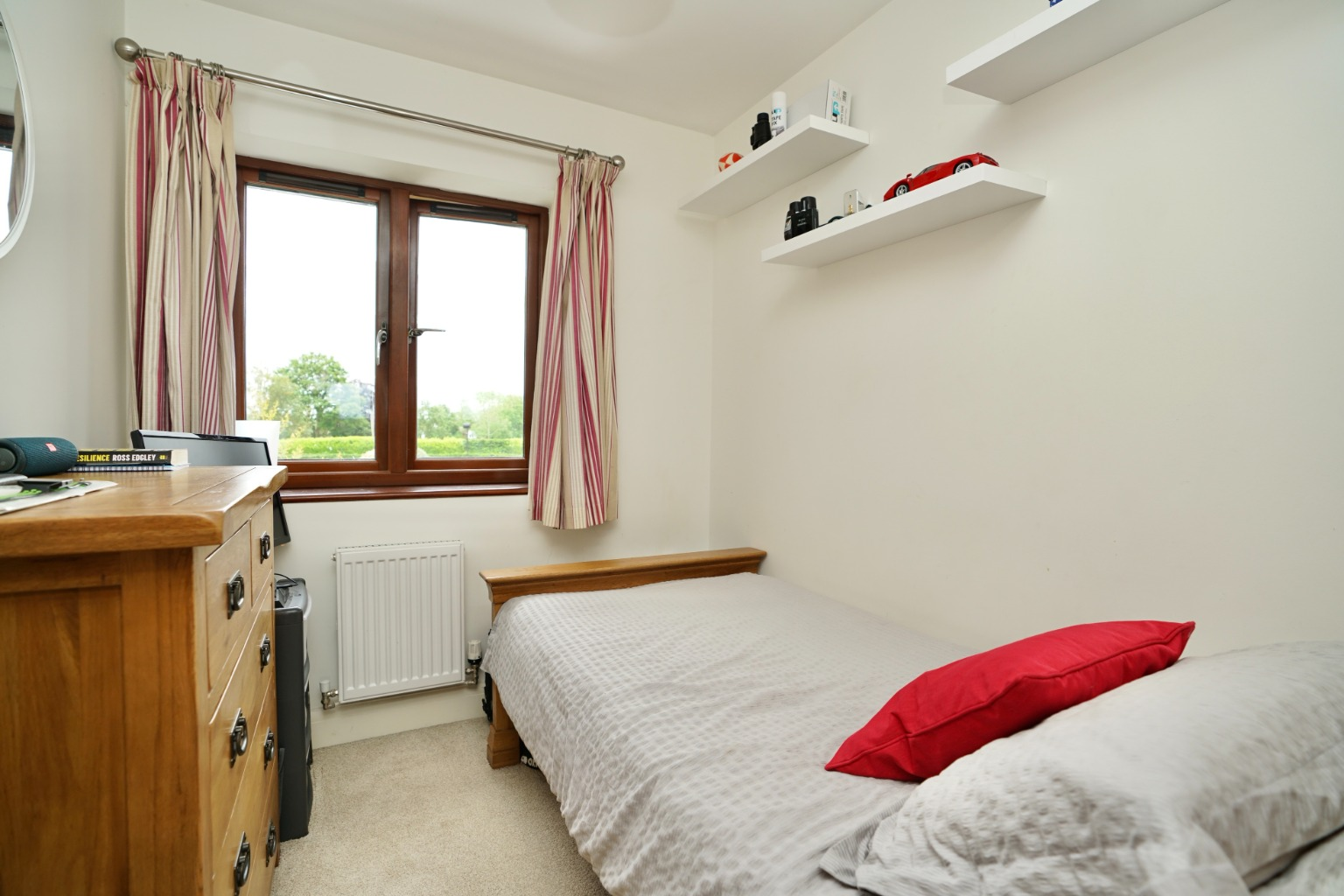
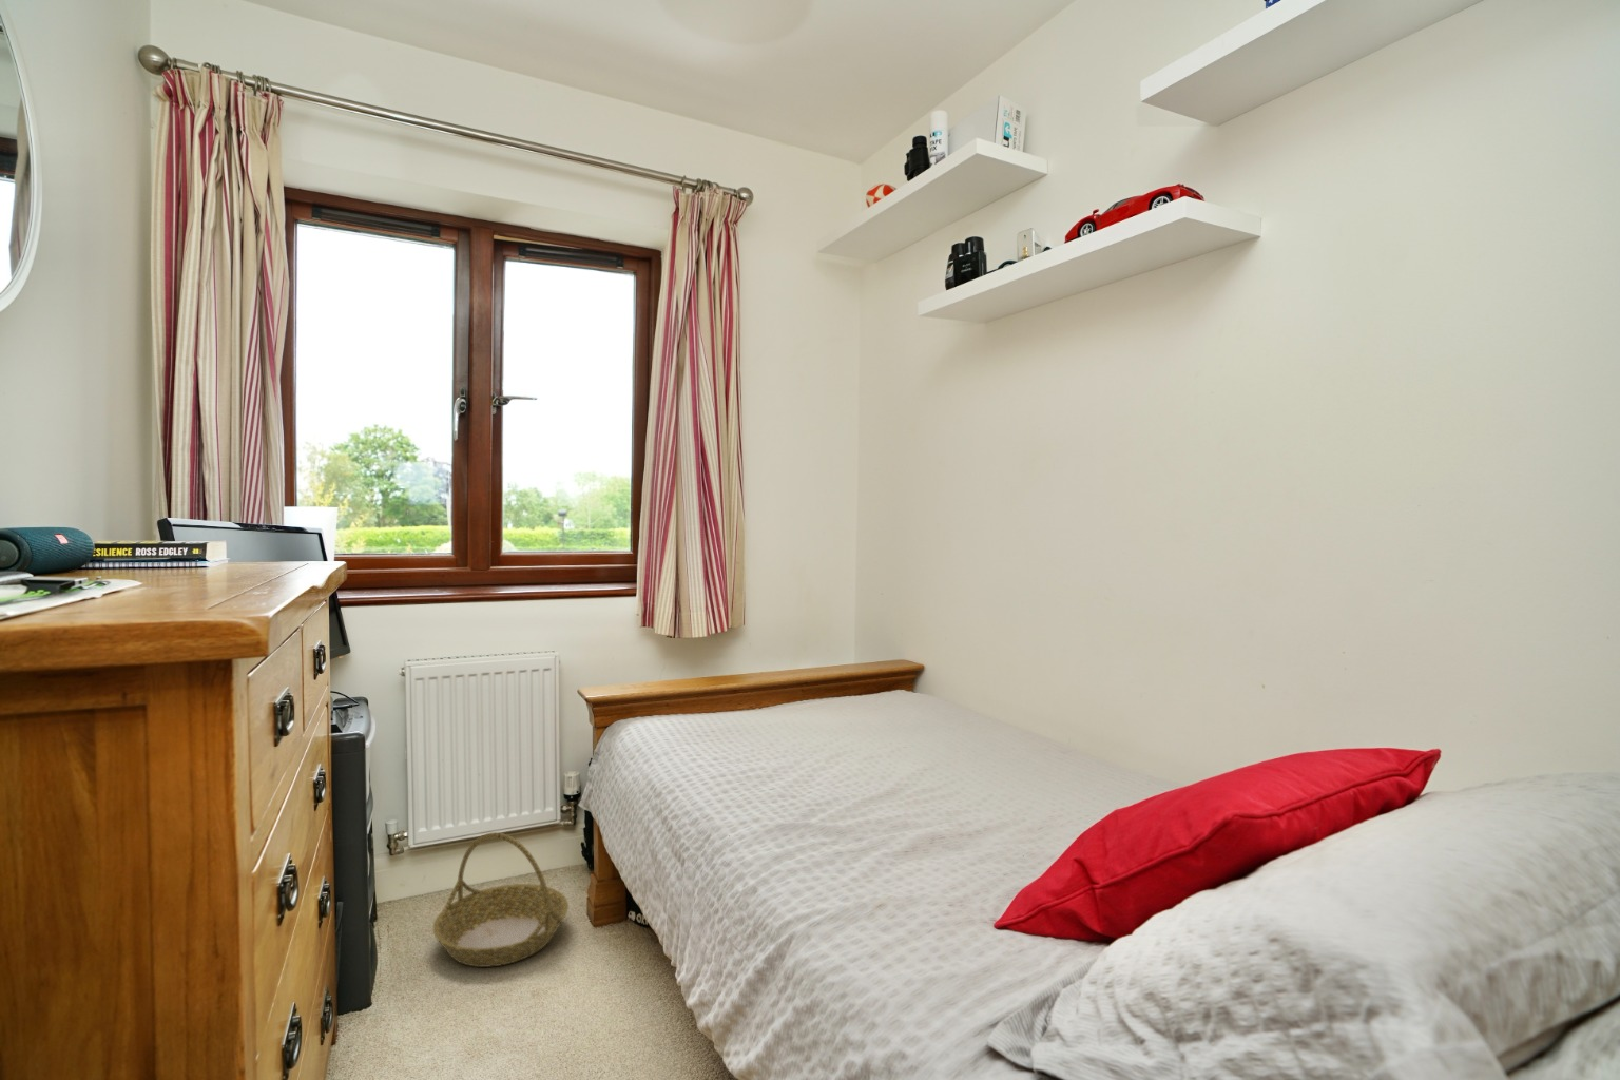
+ basket [432,832,569,968]
